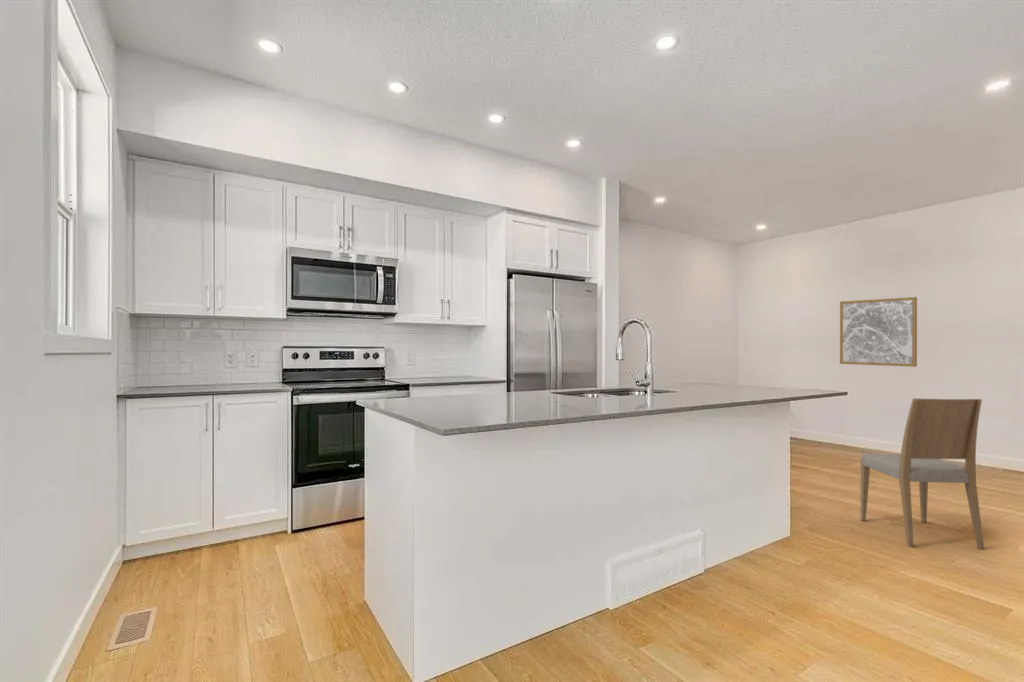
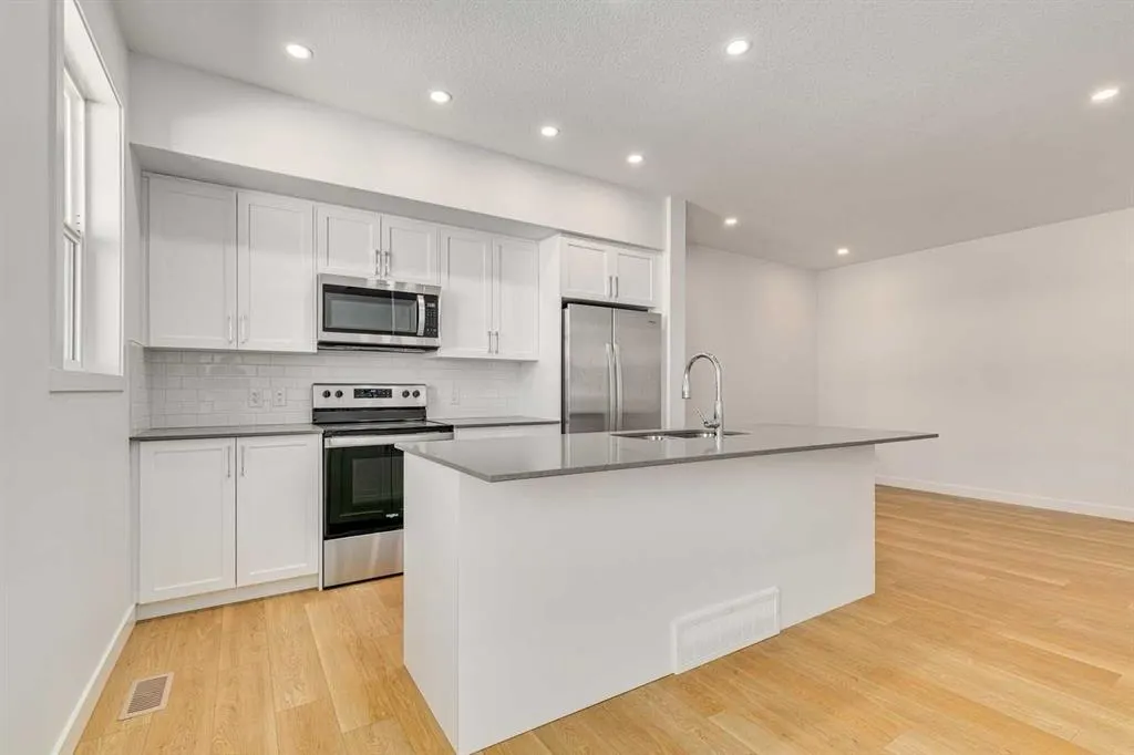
- dining chair [860,397,985,551]
- wall art [839,296,918,368]
